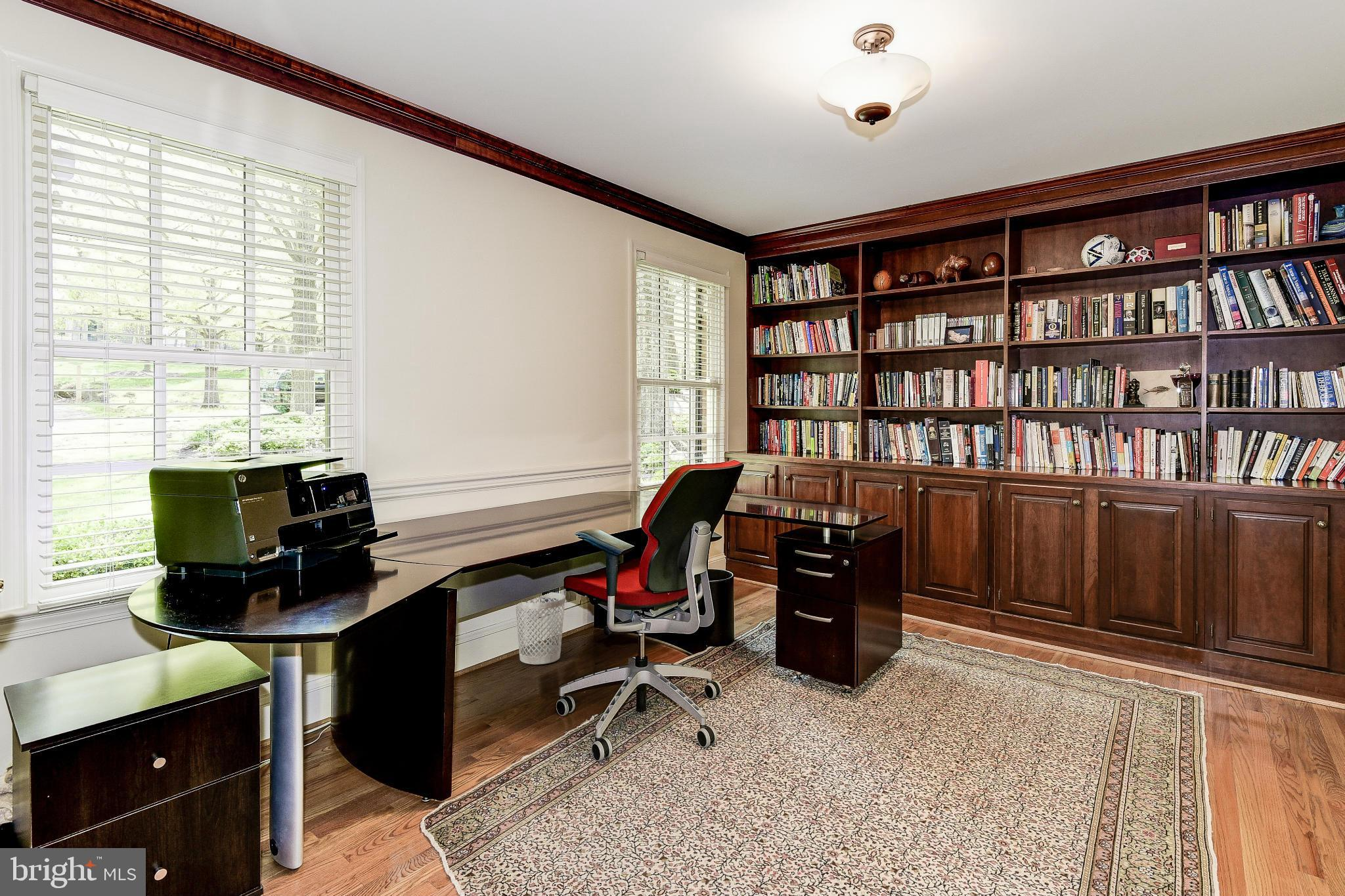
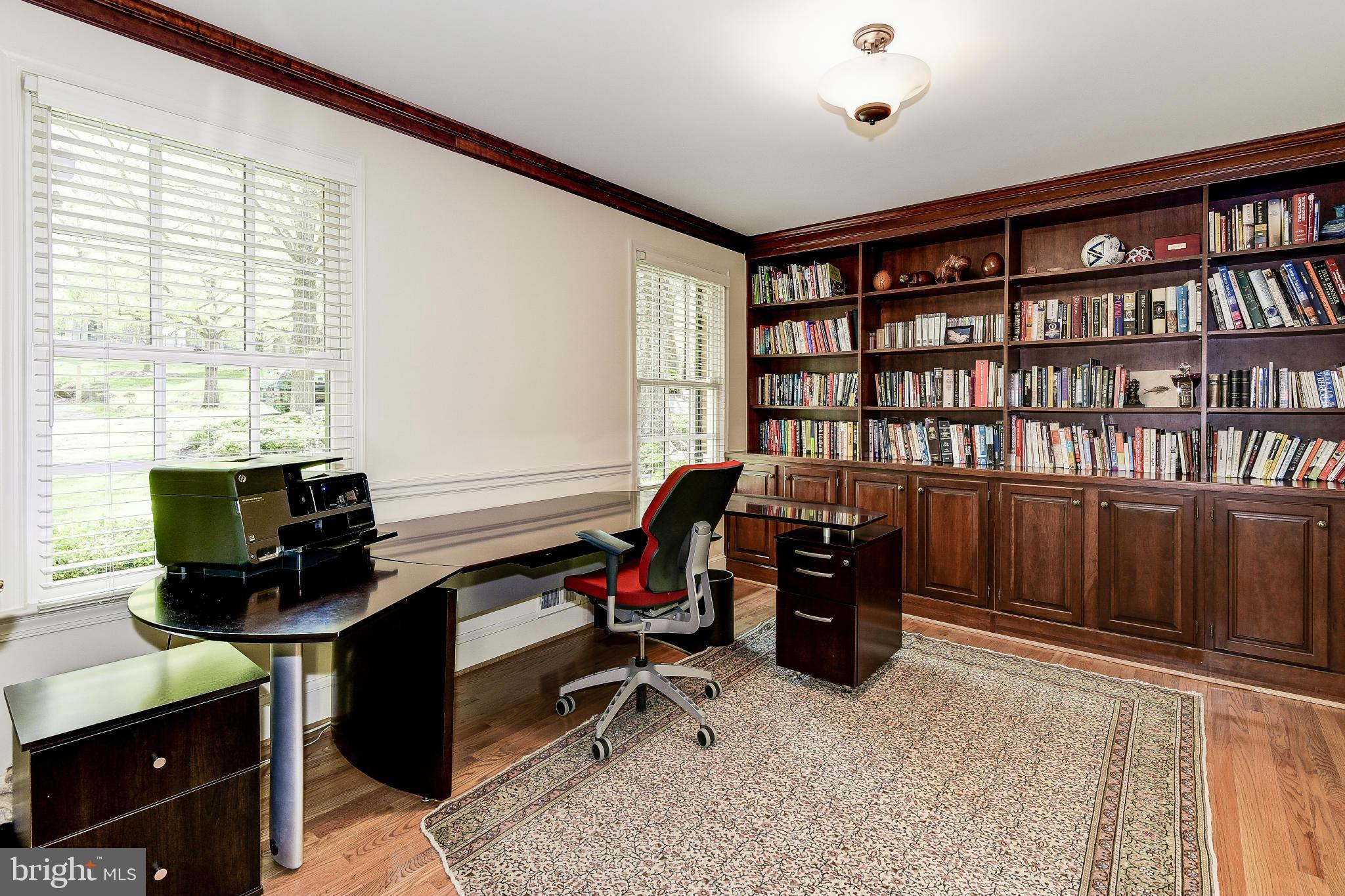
- wastebasket [515,591,566,665]
